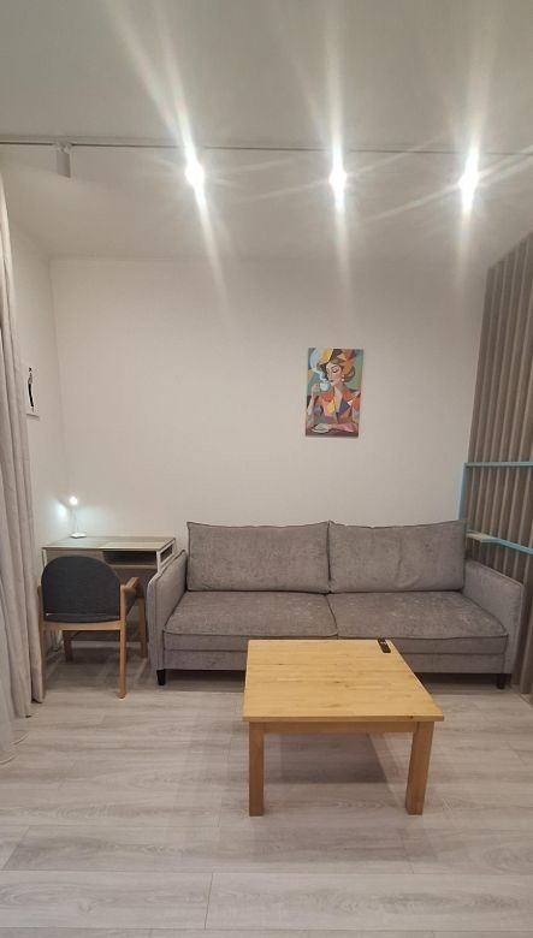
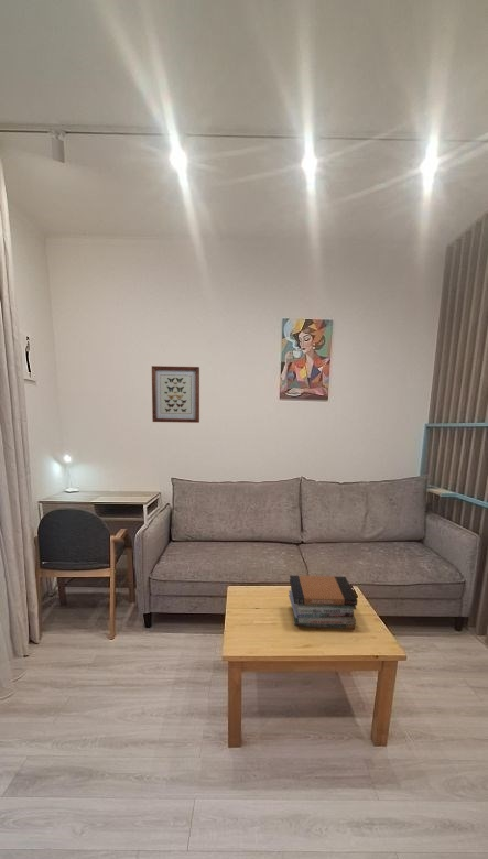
+ book stack [288,574,358,630]
+ wall art [151,365,200,424]
